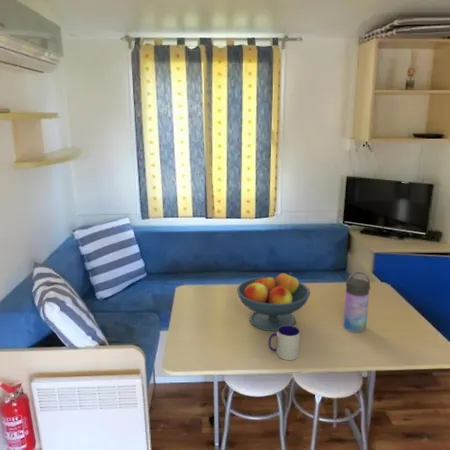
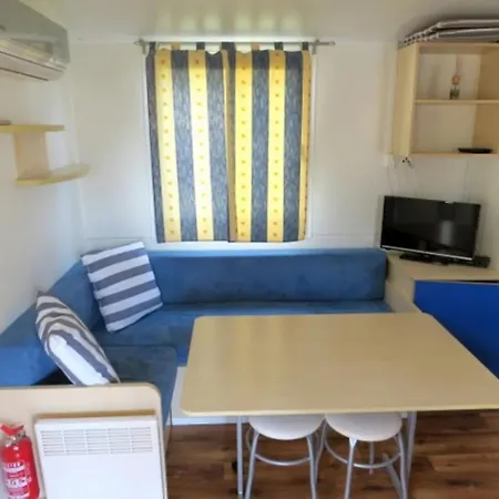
- mug [268,326,301,361]
- fruit bowl [236,271,311,332]
- water bottle [342,271,371,333]
